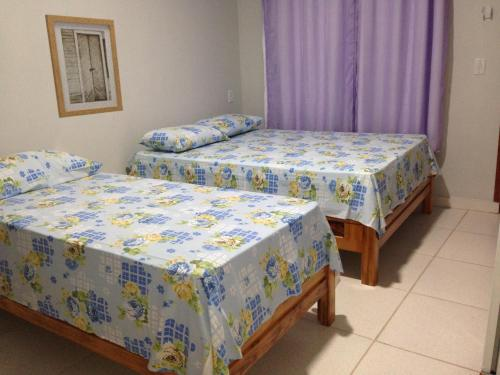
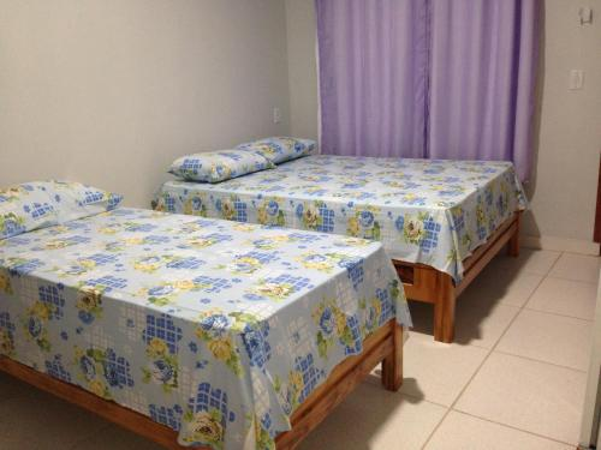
- wall art [44,14,124,119]
